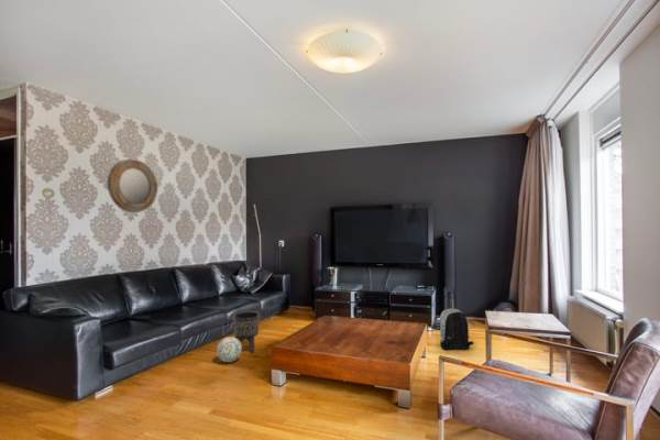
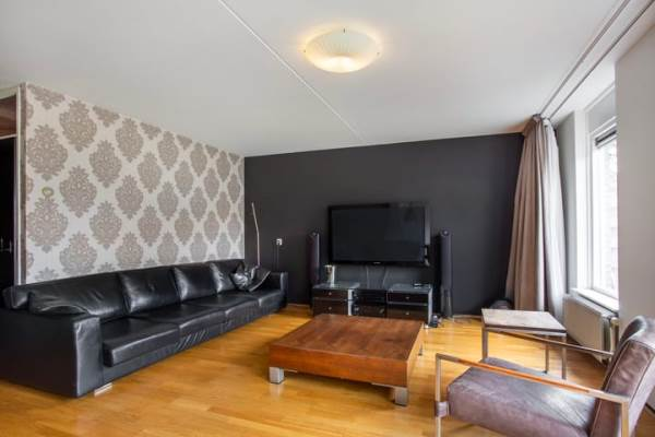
- ball [216,336,243,363]
- home mirror [106,158,158,213]
- backpack [439,307,474,351]
- planter [233,311,261,354]
